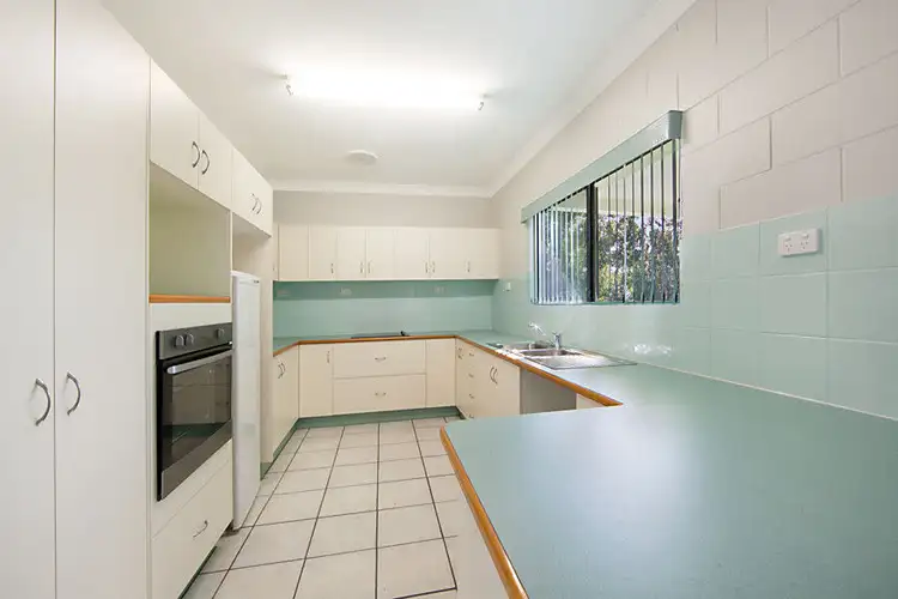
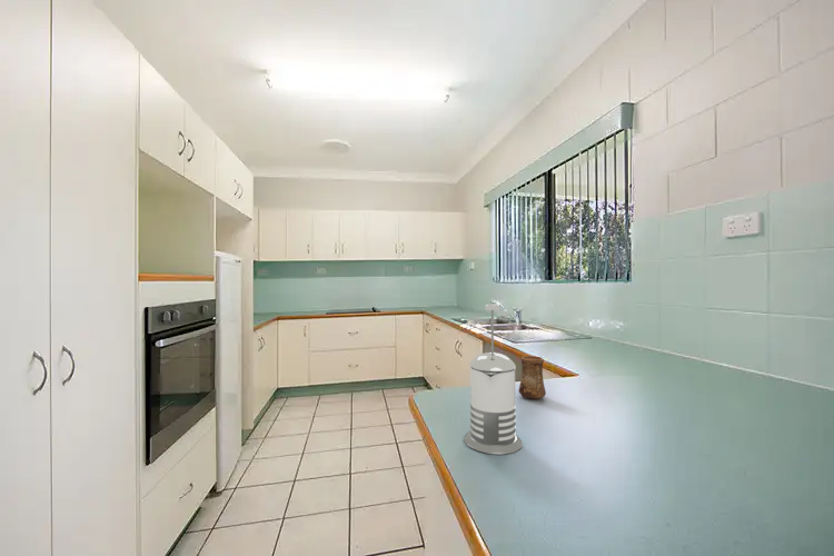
+ cup [517,355,547,400]
+ french press [464,304,524,455]
